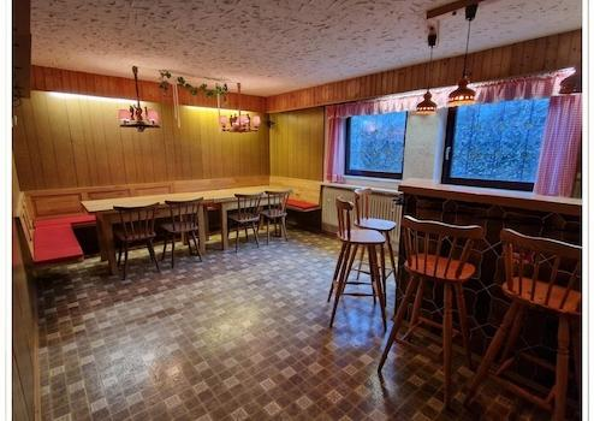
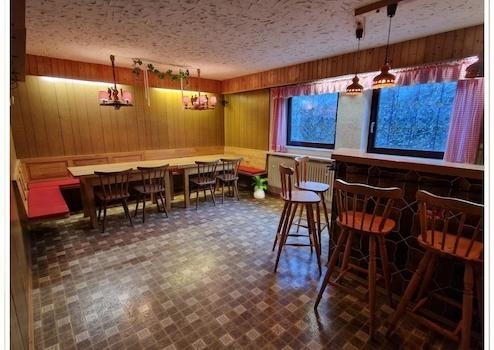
+ house plant [251,174,269,199]
